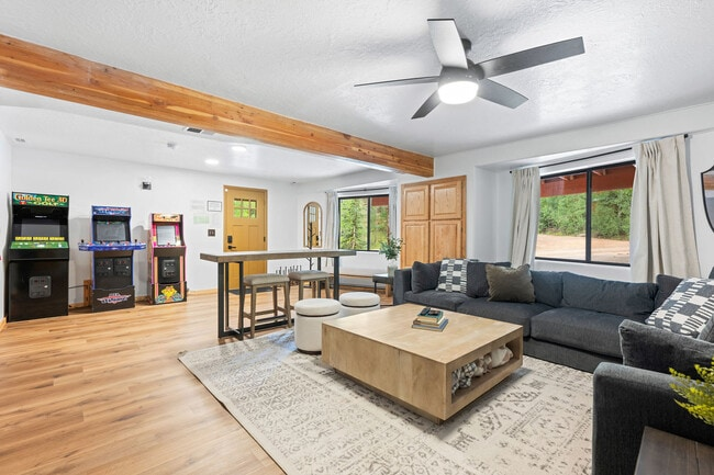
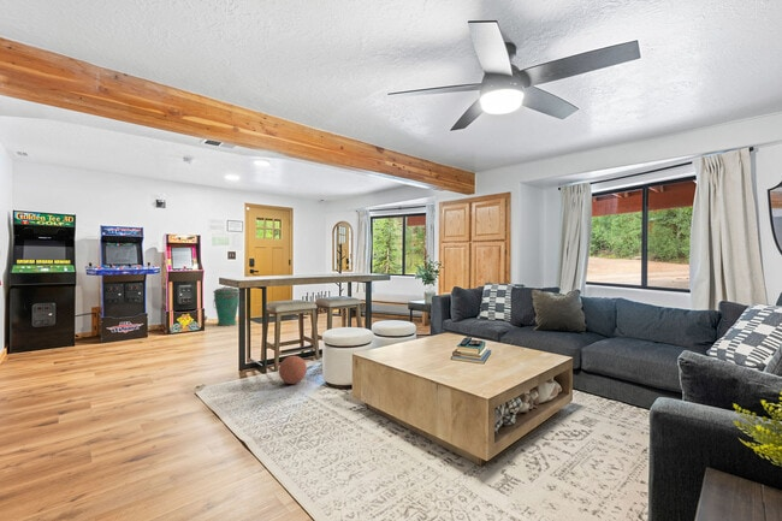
+ trash can [212,285,239,327]
+ ball [278,355,308,385]
